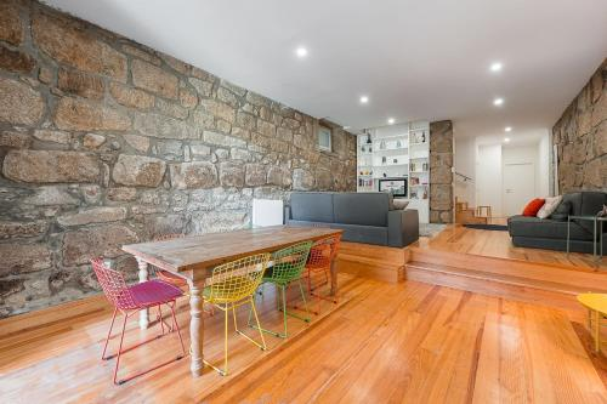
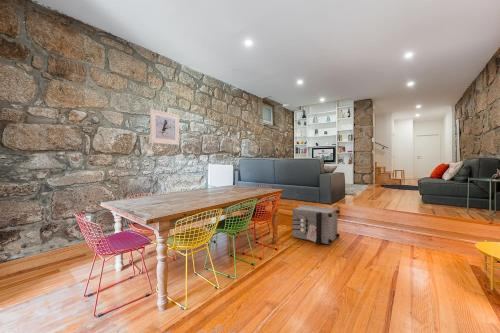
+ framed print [149,108,180,146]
+ safe [291,205,341,246]
